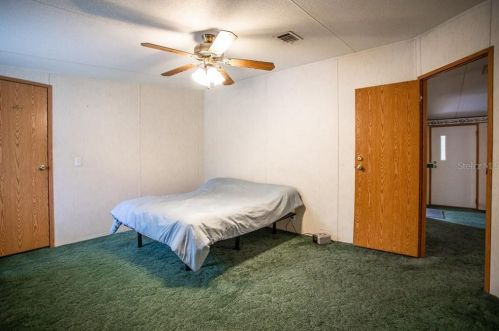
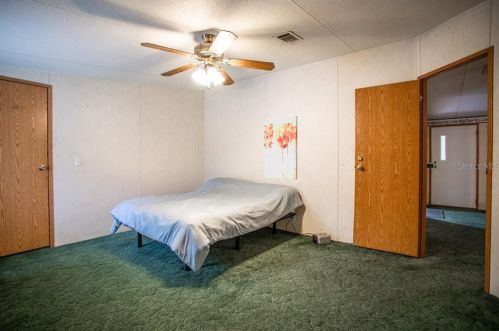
+ wall art [263,115,298,180]
